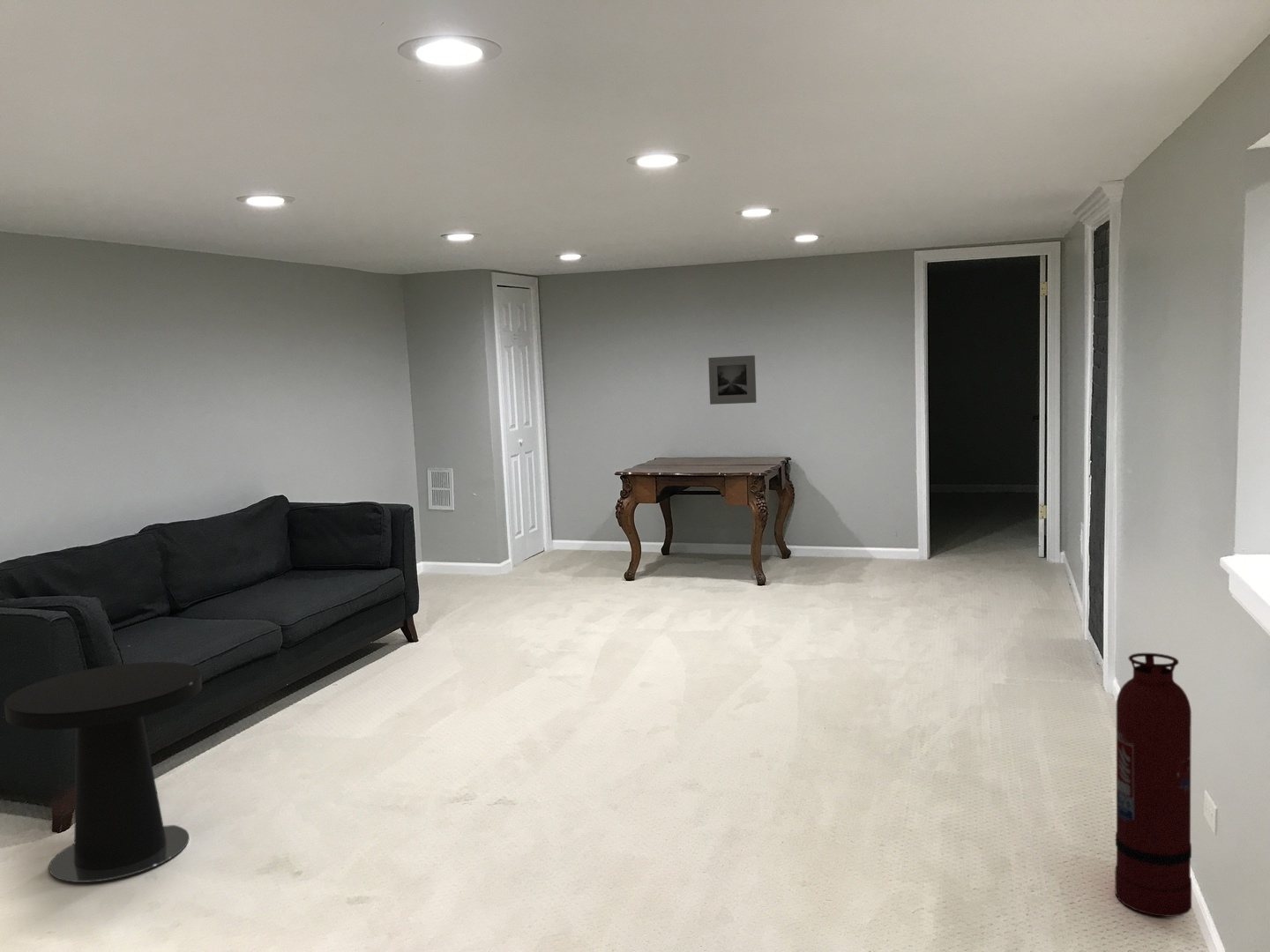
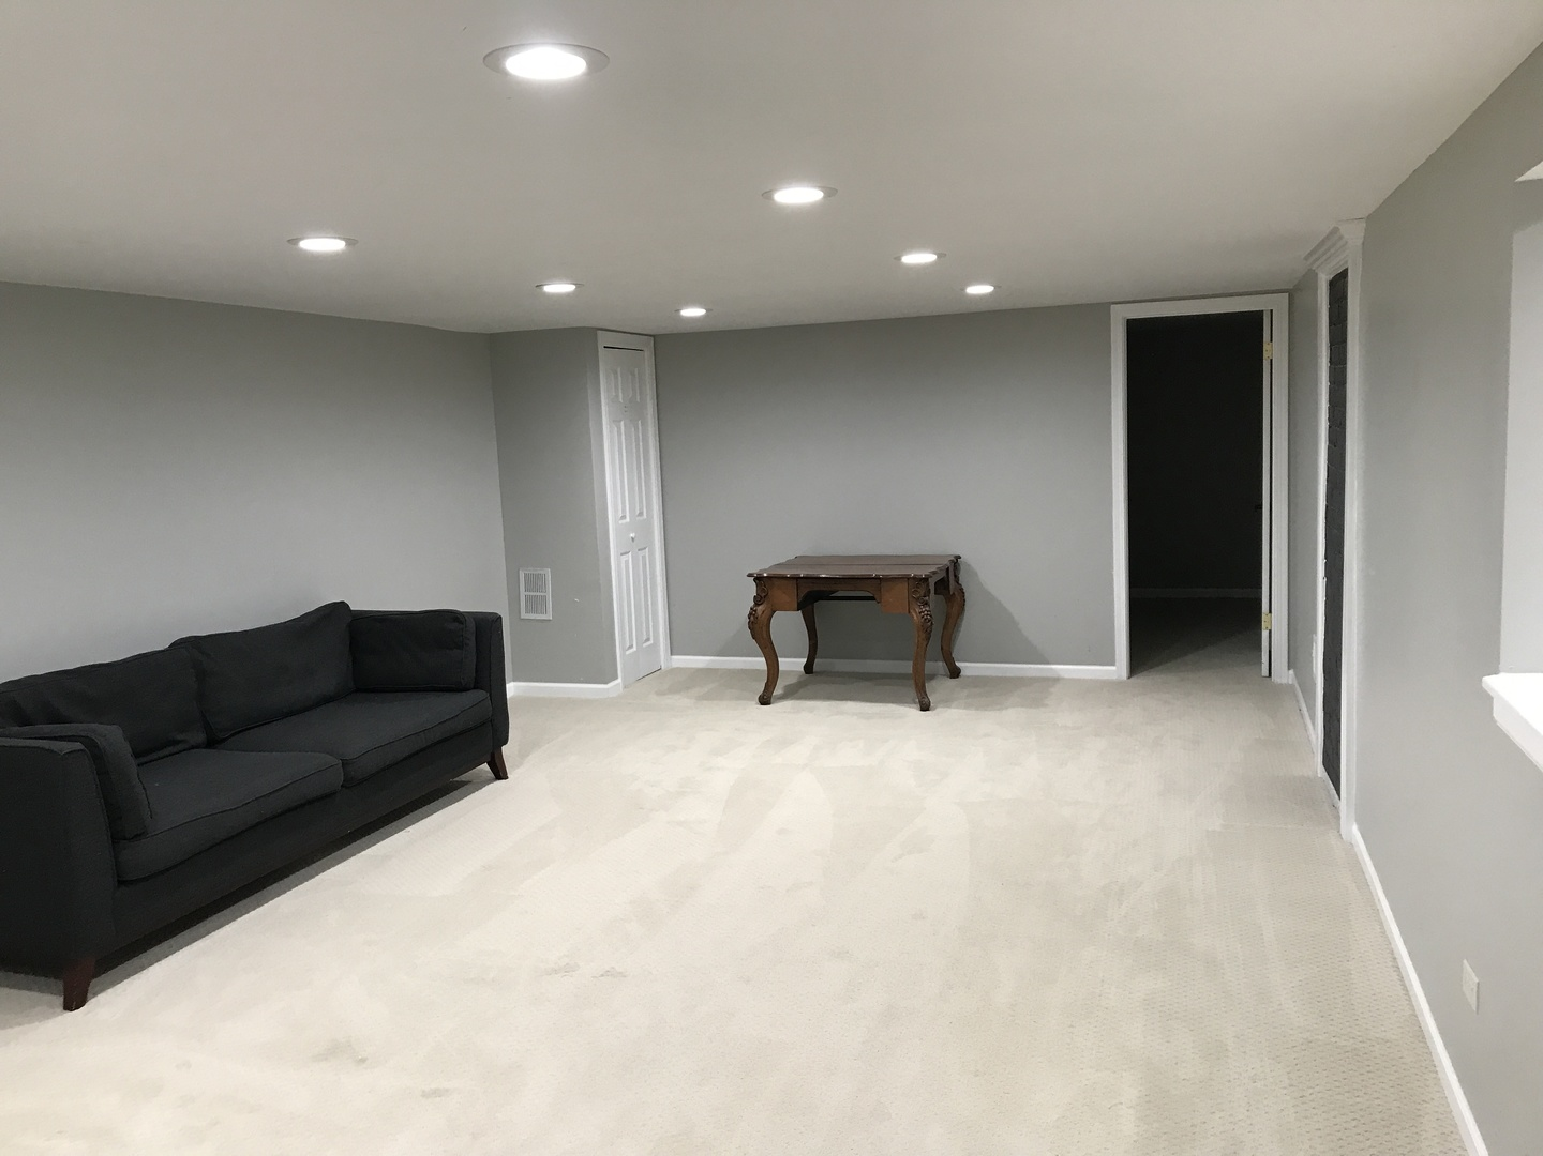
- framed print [707,354,758,405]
- fire extinguisher [1114,652,1192,918]
- side table [4,661,203,883]
